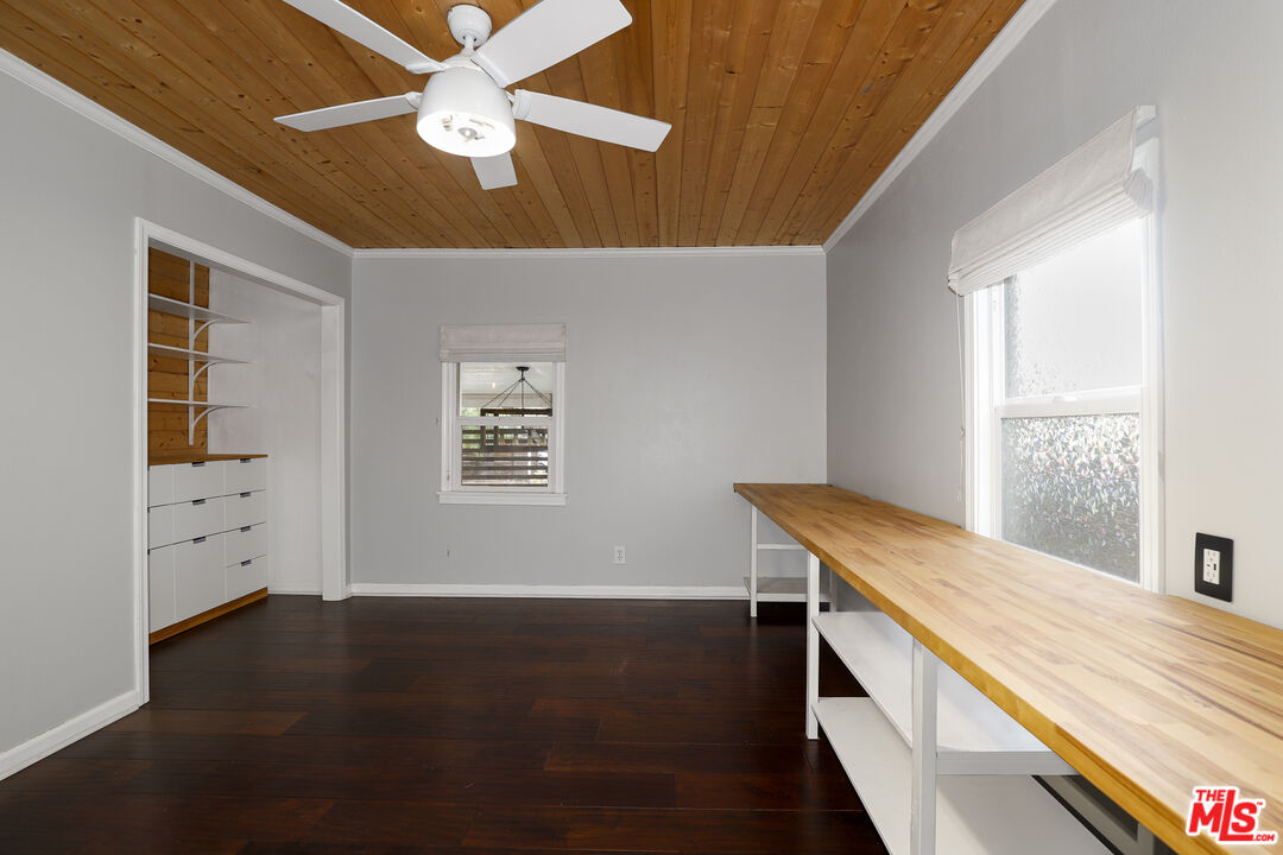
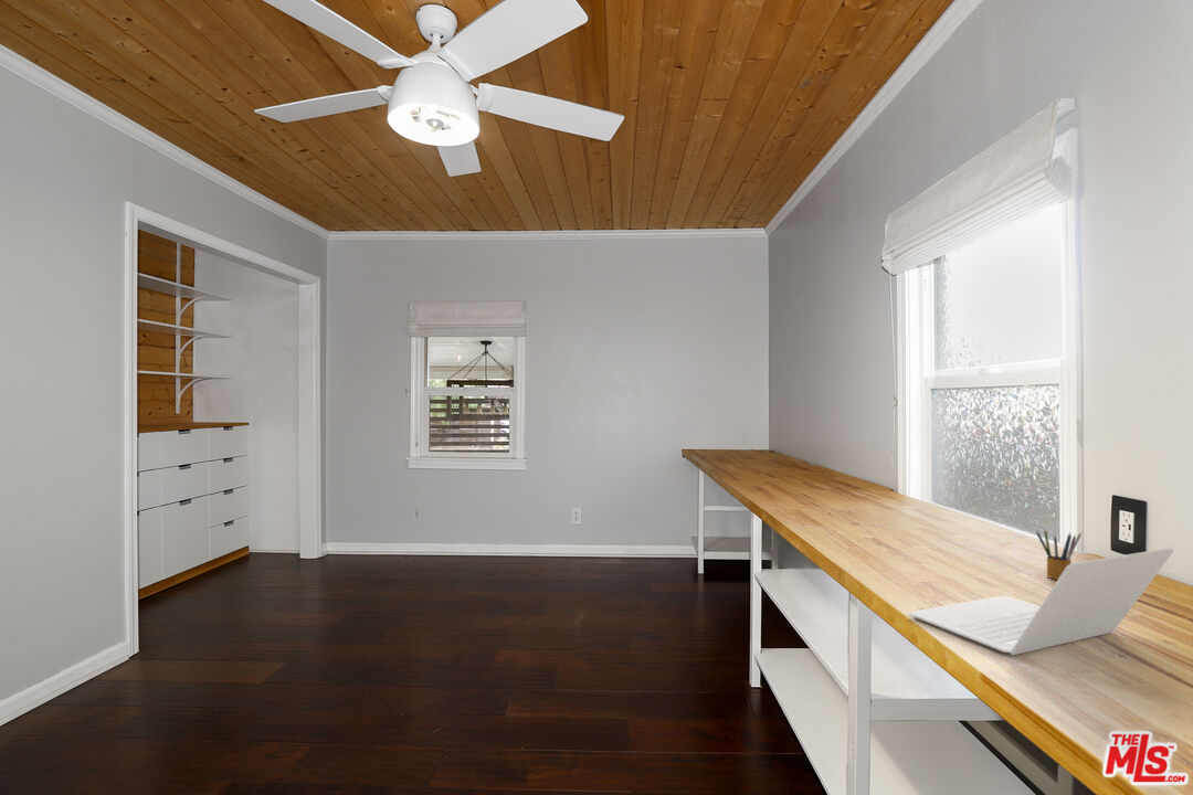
+ pencil box [1035,529,1083,581]
+ laptop [908,547,1174,656]
